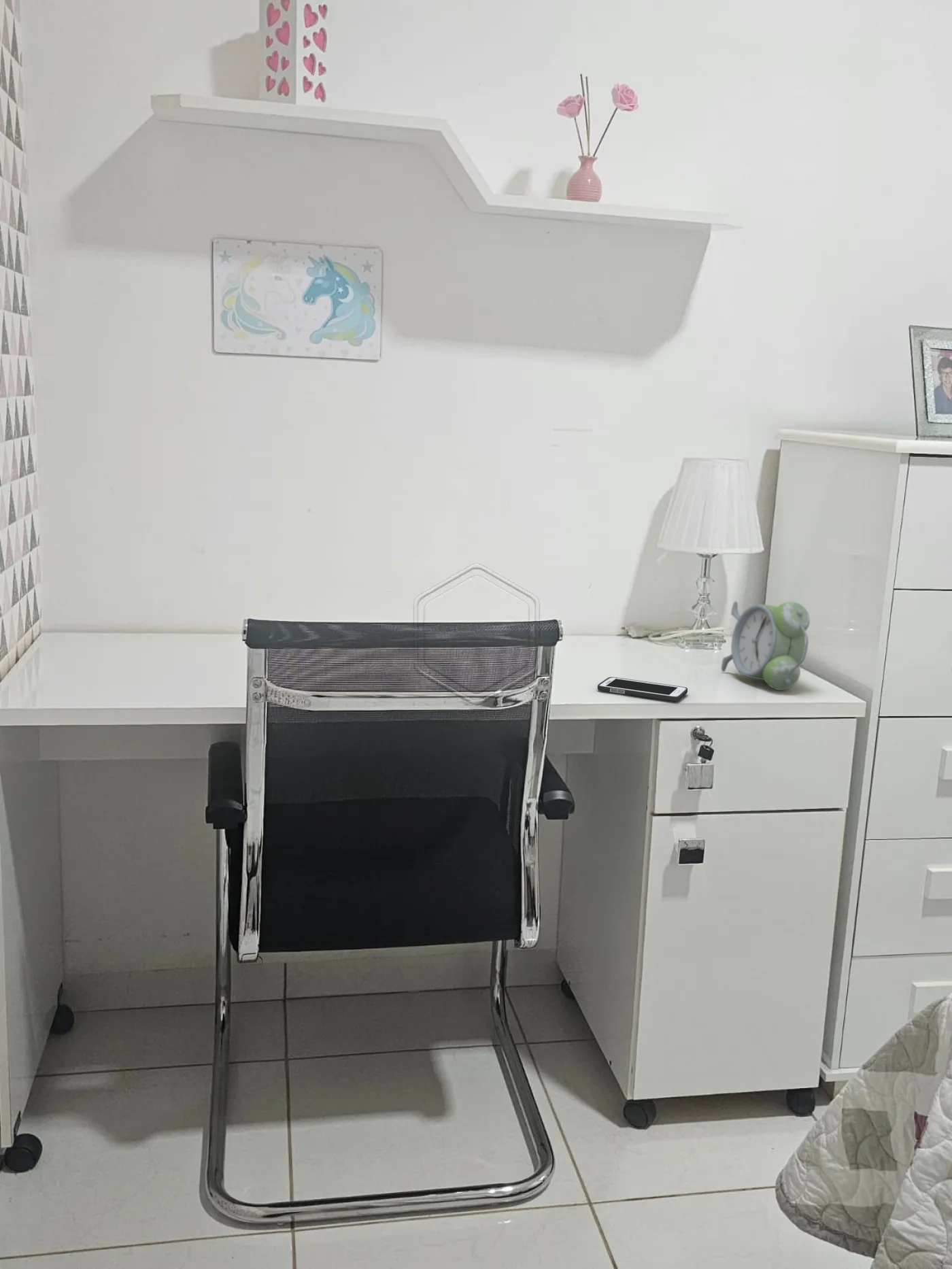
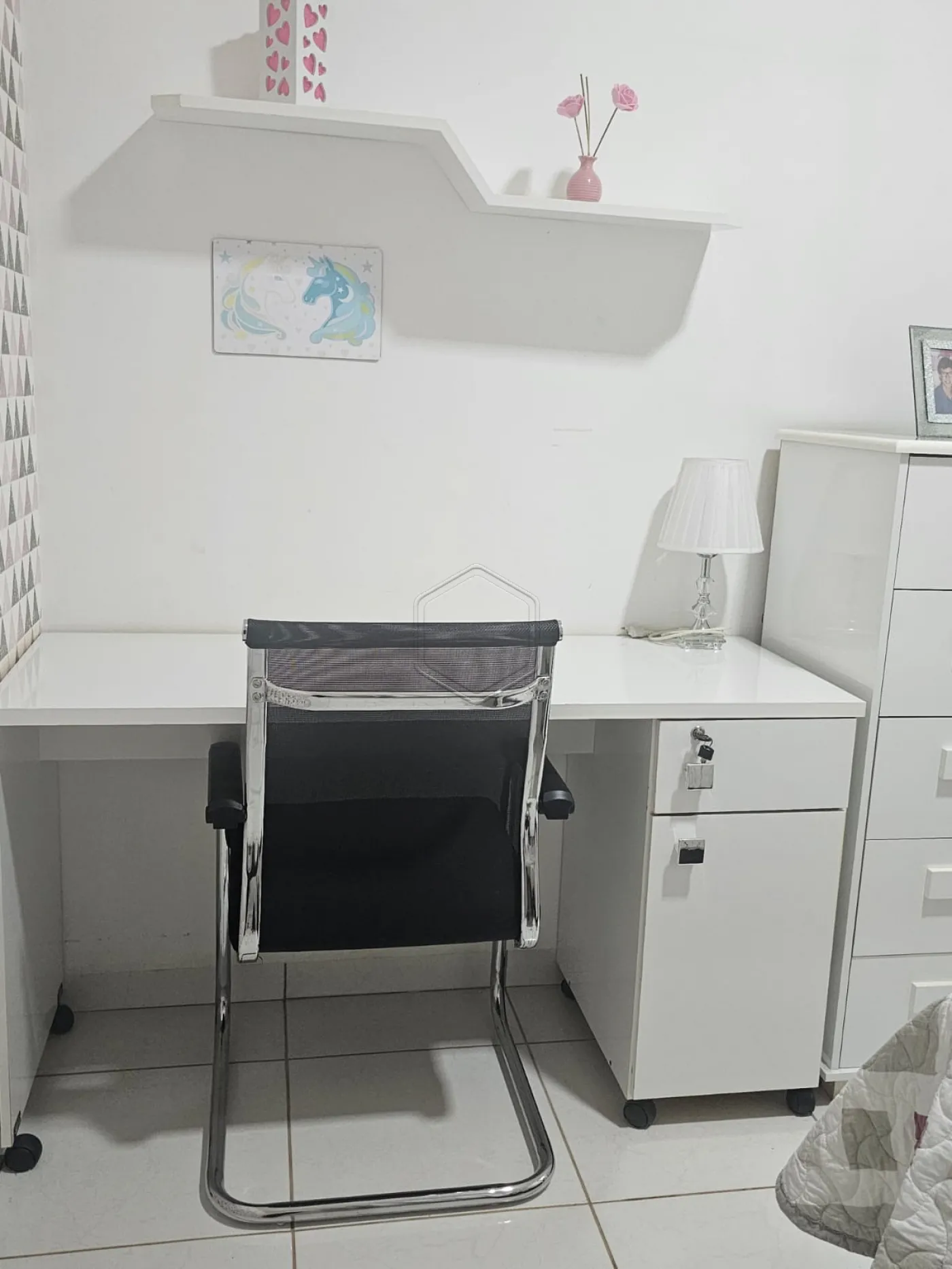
- alarm clock [721,600,811,691]
- cell phone [597,676,688,702]
